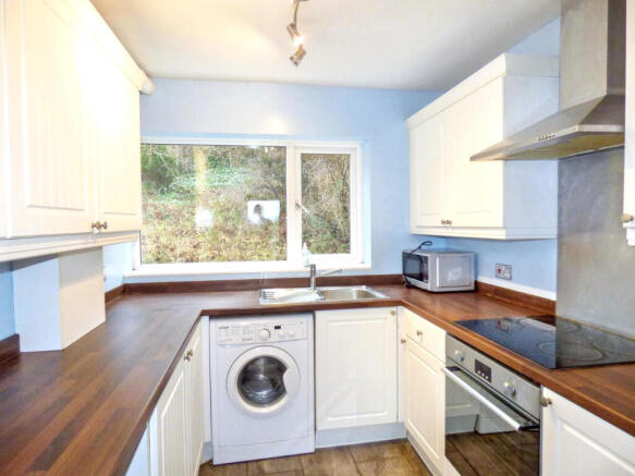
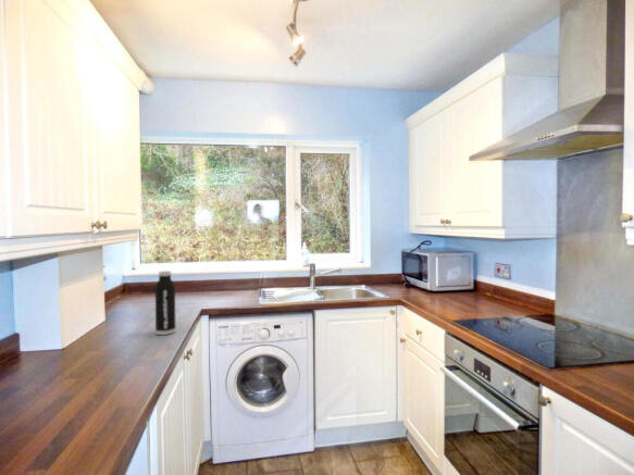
+ water bottle [154,270,177,336]
